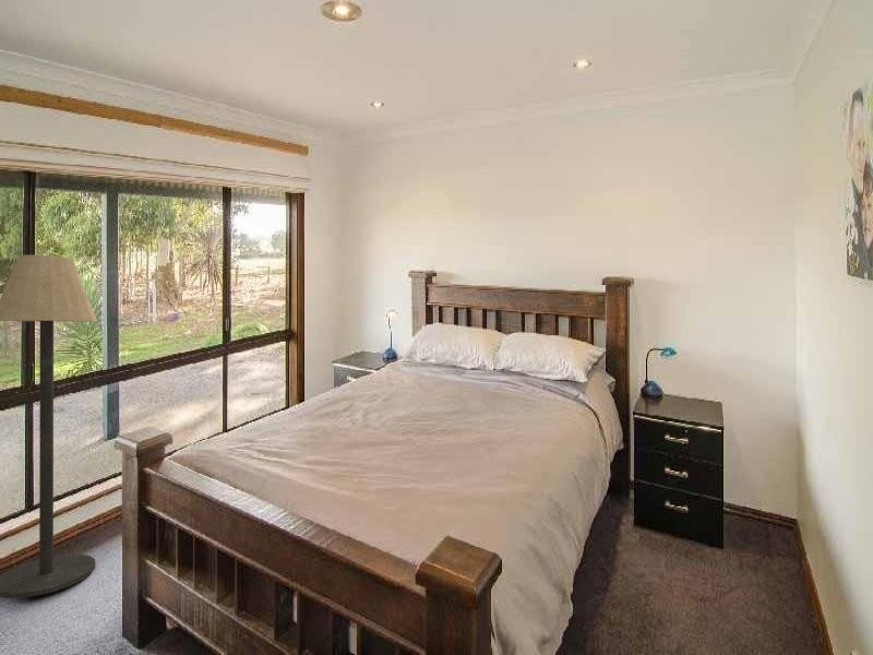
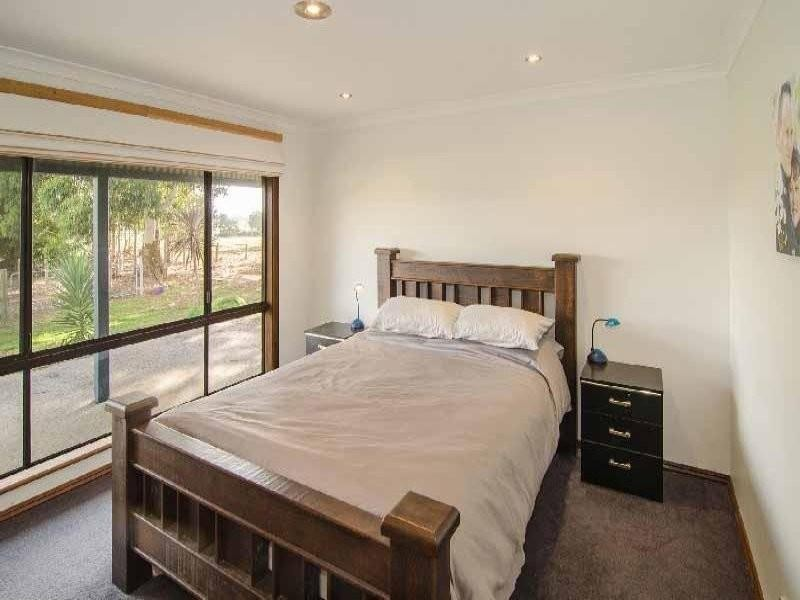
- floor lamp [0,254,98,599]
